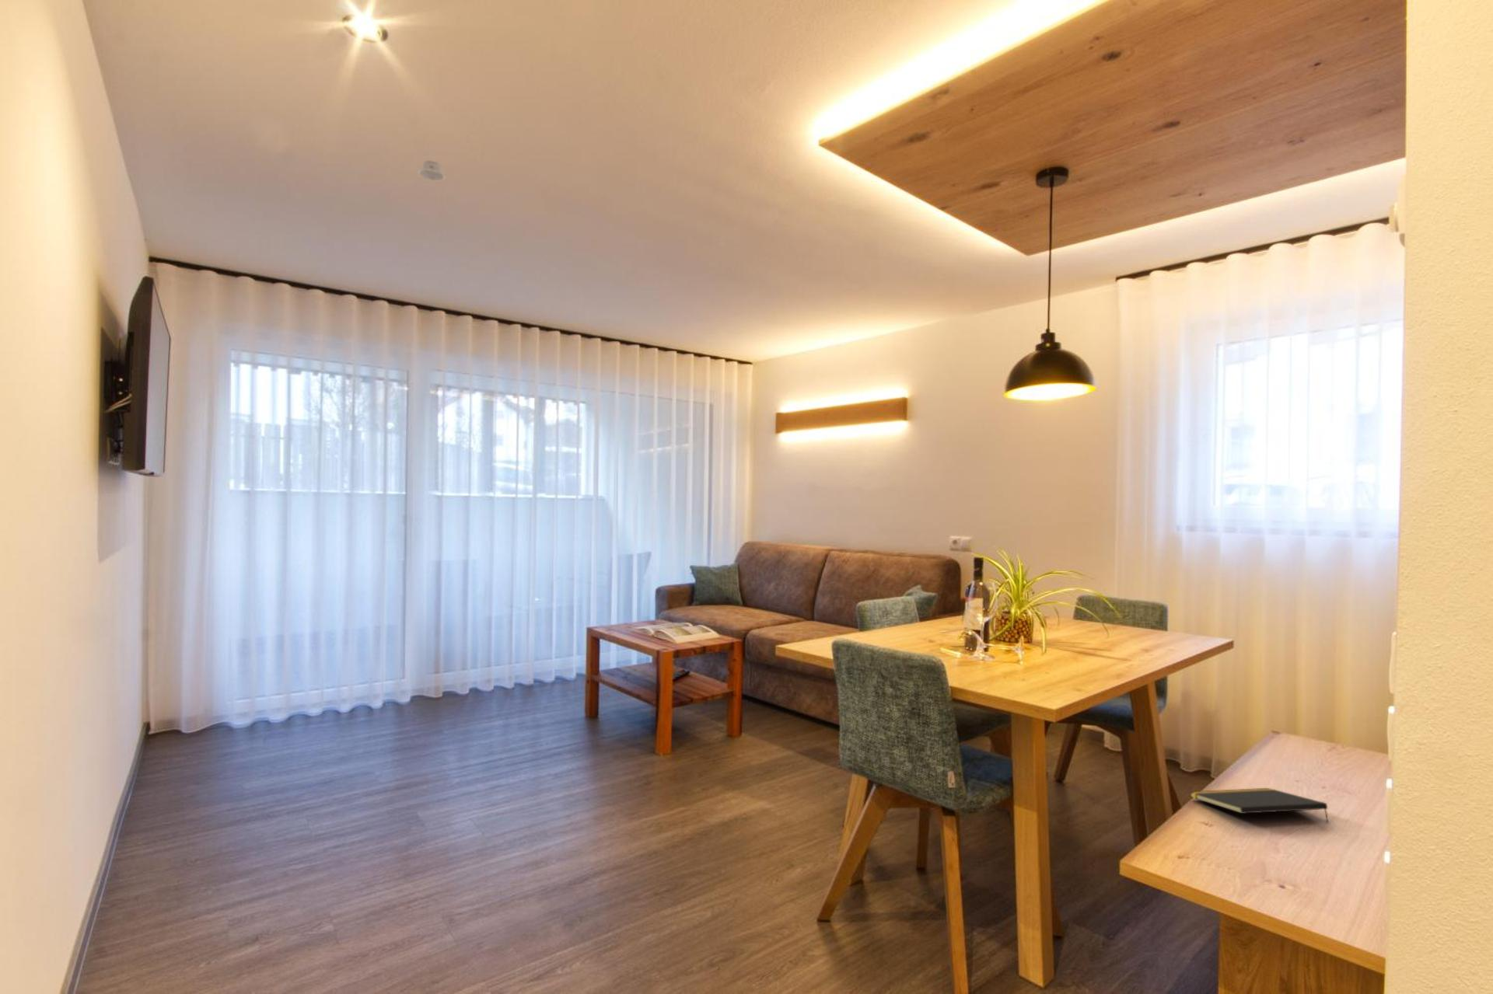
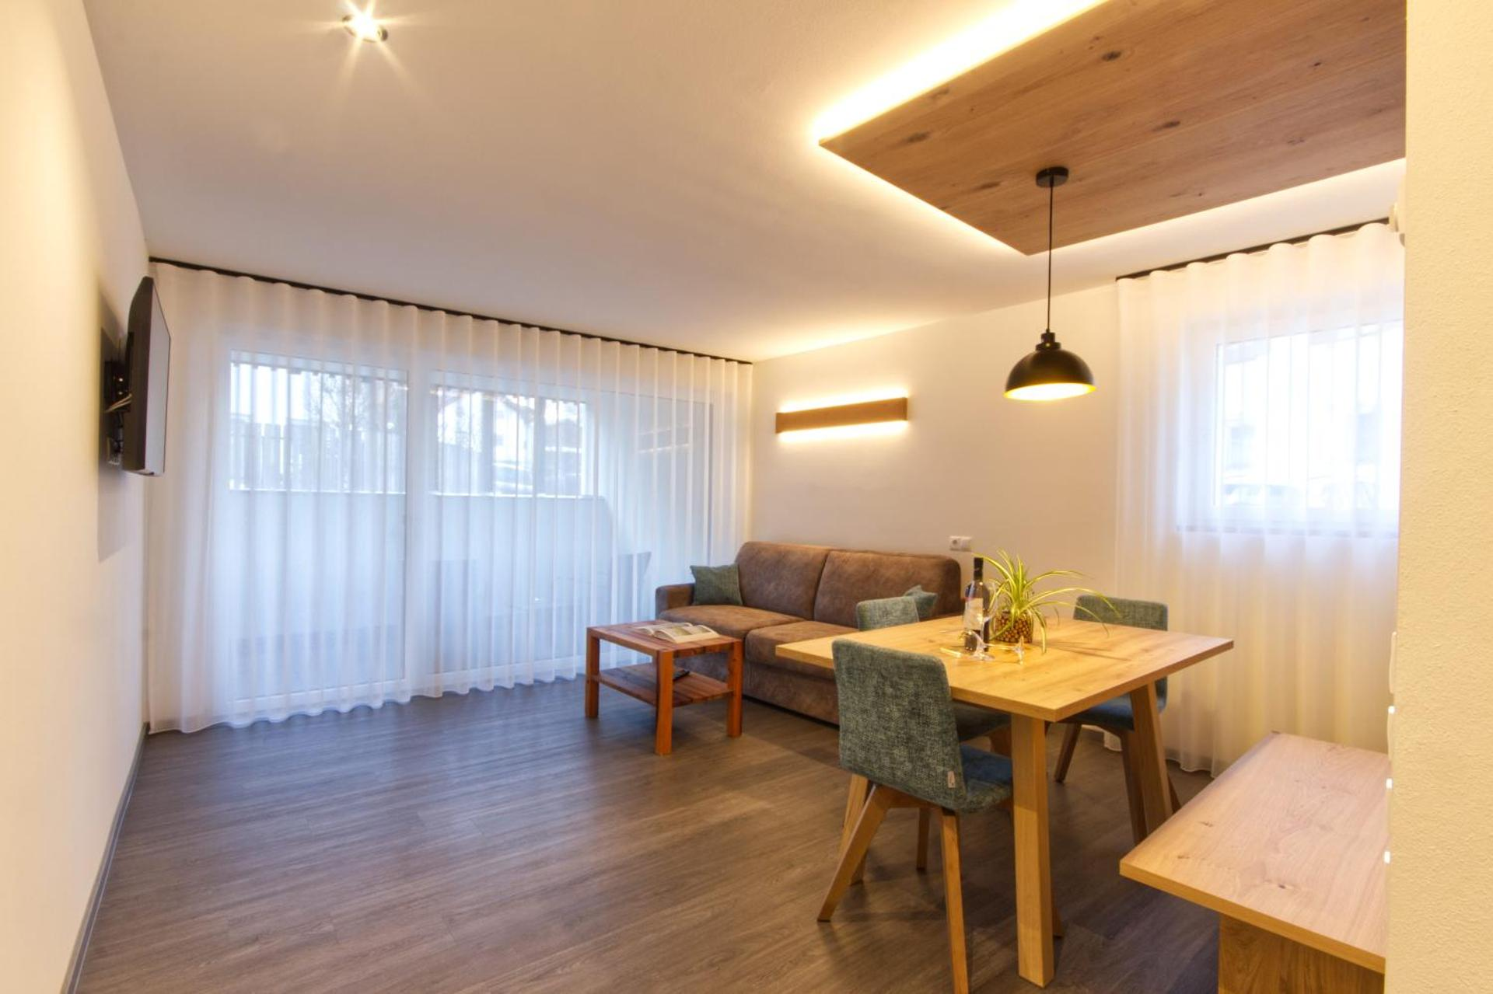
- recessed light [416,160,446,181]
- notepad [1189,788,1329,821]
